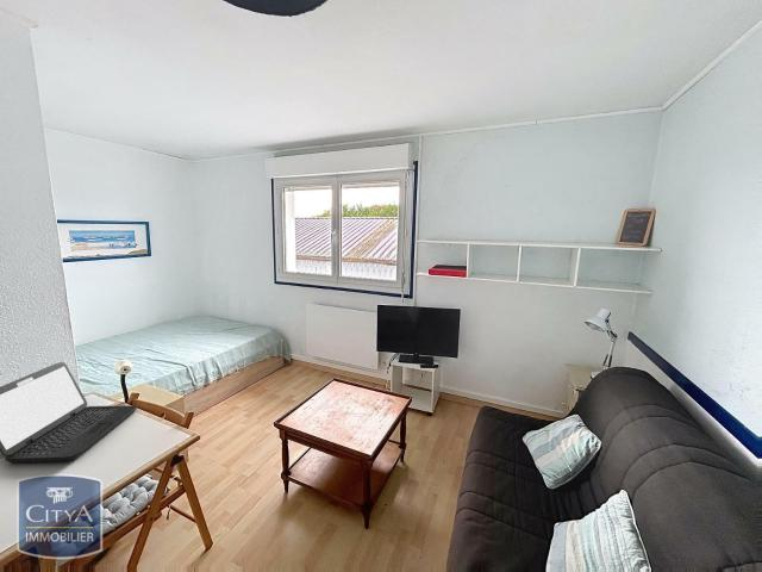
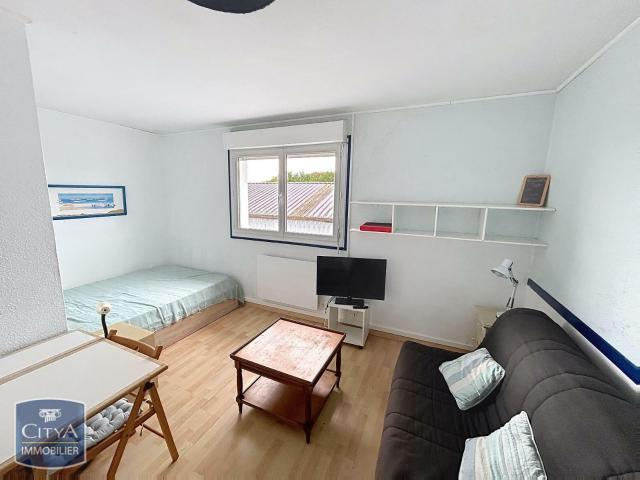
- laptop [0,361,138,464]
